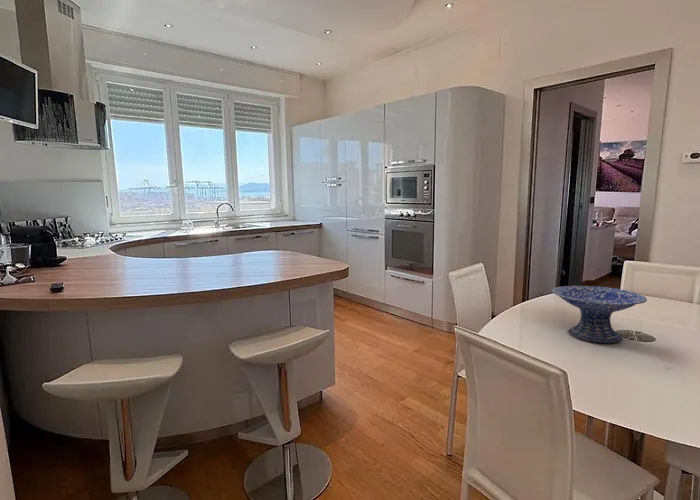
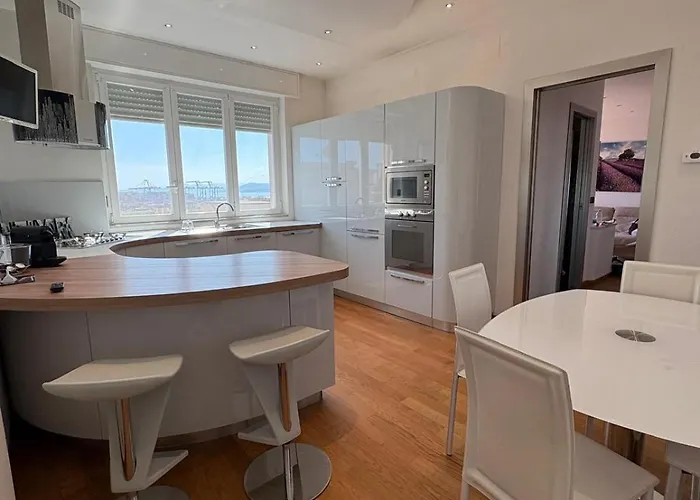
- decorative bowl [551,285,648,344]
